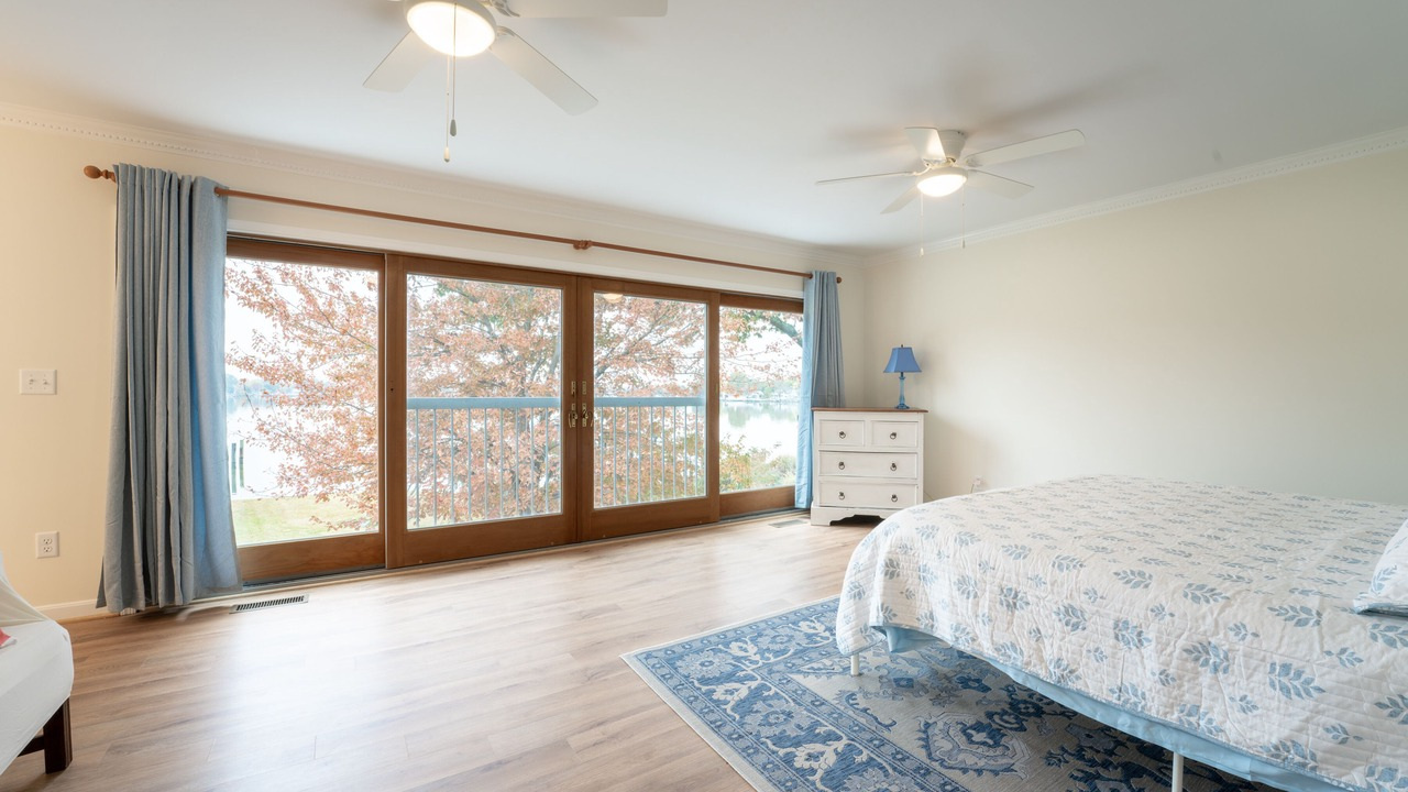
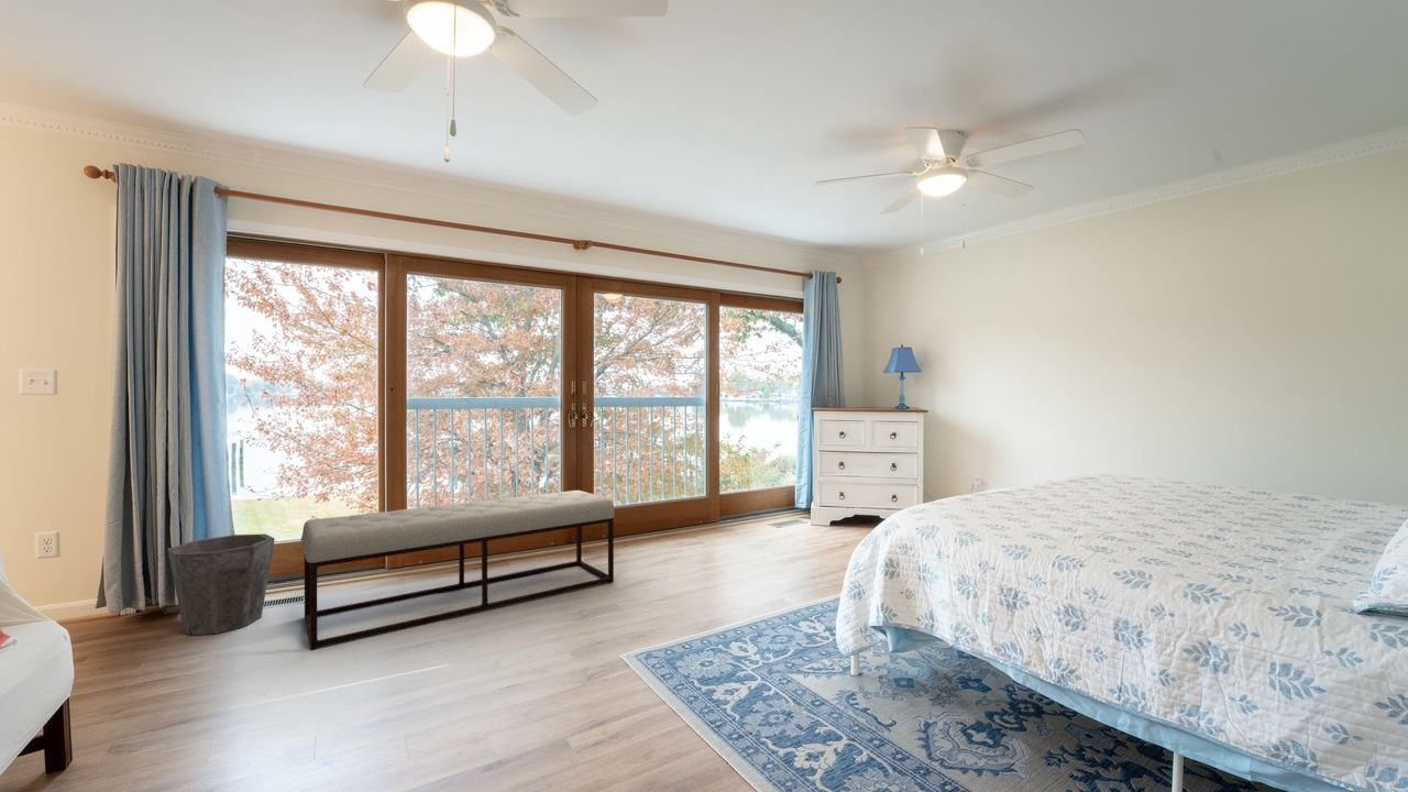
+ waste bin [166,532,276,636]
+ bench [300,490,616,651]
